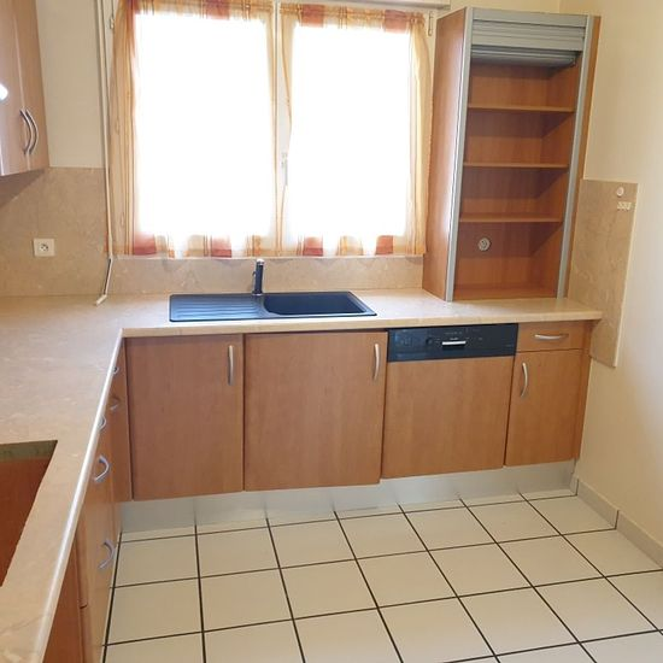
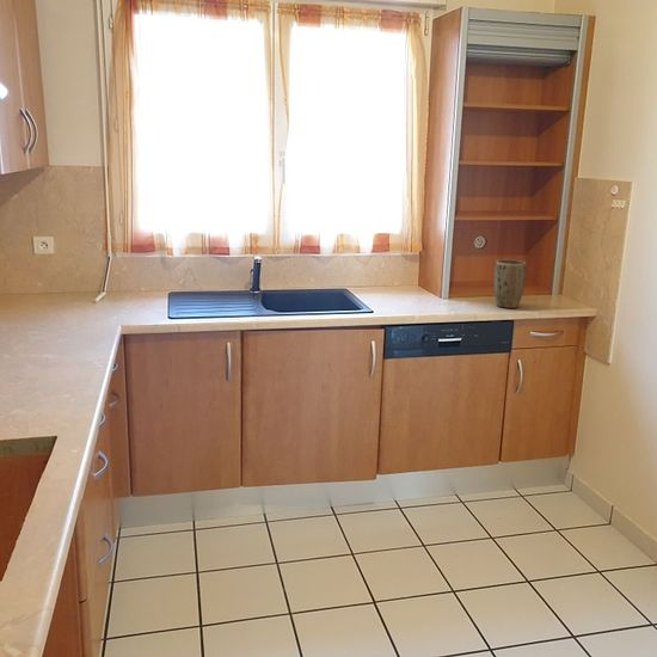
+ plant pot [493,259,527,309]
